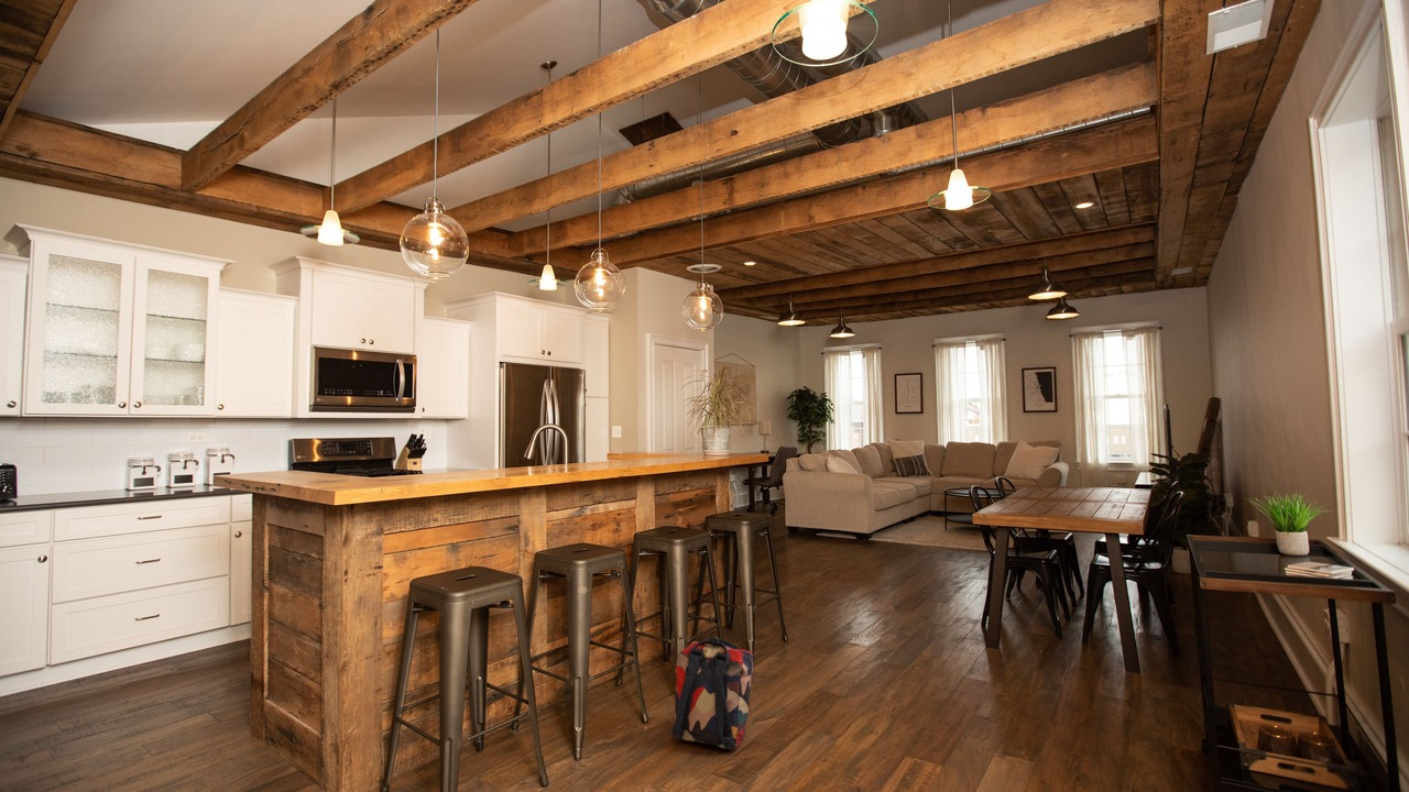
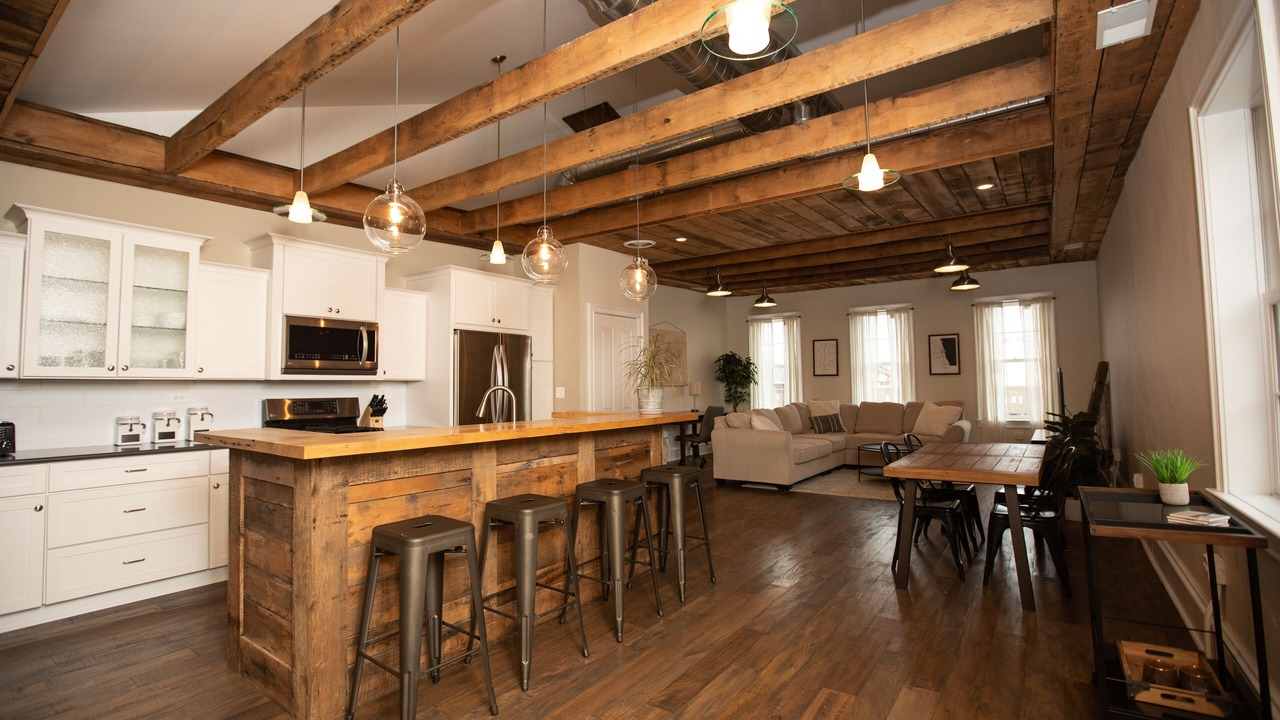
- backpack [671,636,754,751]
